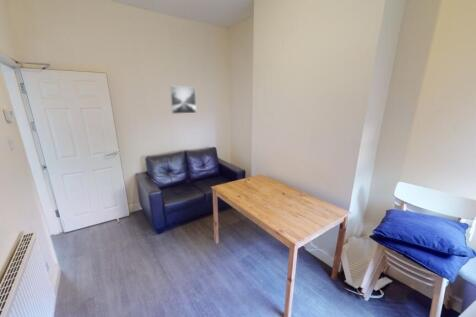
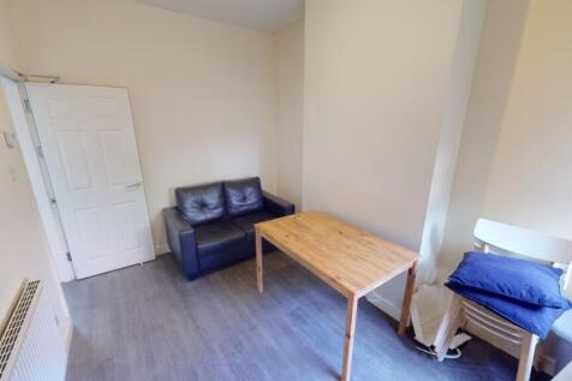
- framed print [169,85,197,115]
